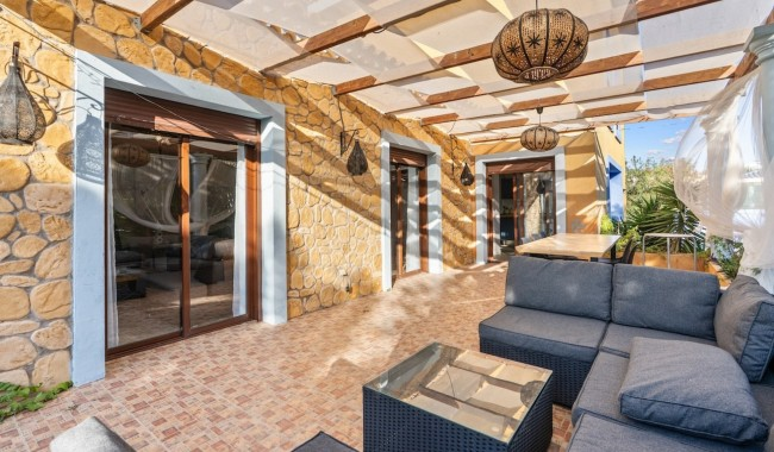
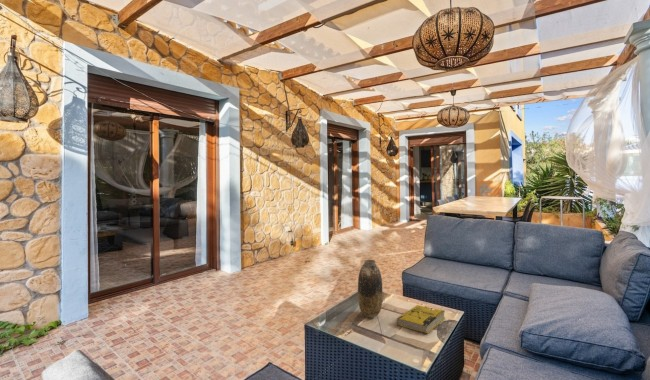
+ book [396,304,446,334]
+ vase [357,259,384,319]
